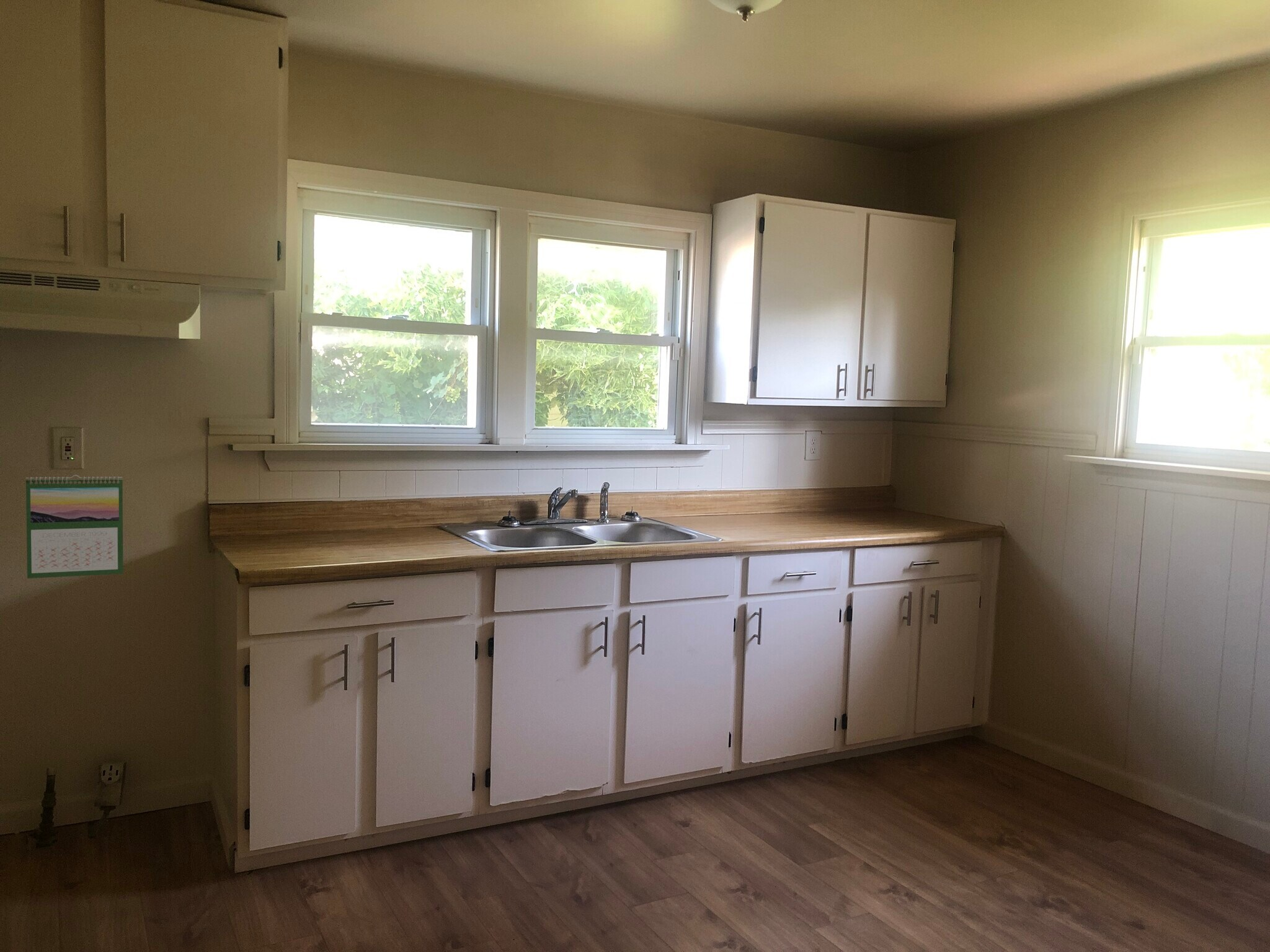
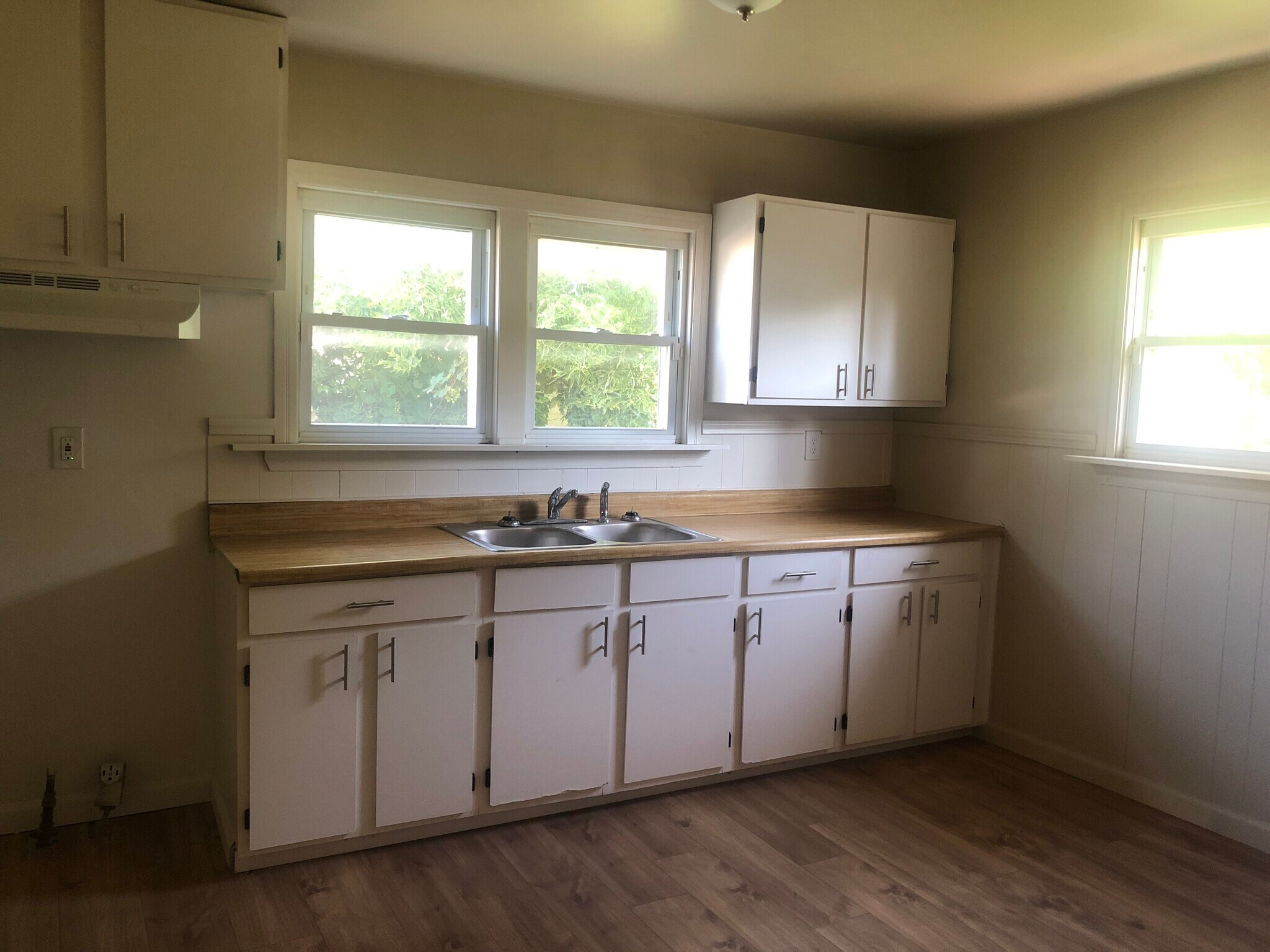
- calendar [25,474,124,579]
